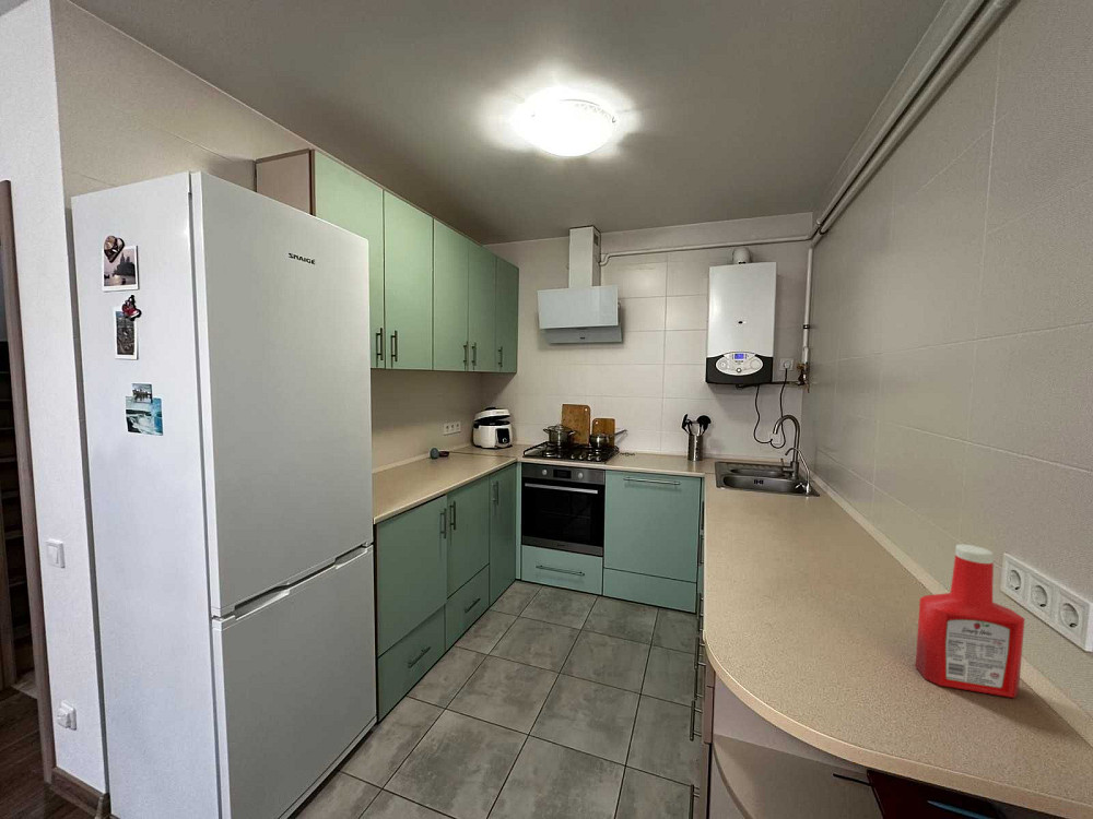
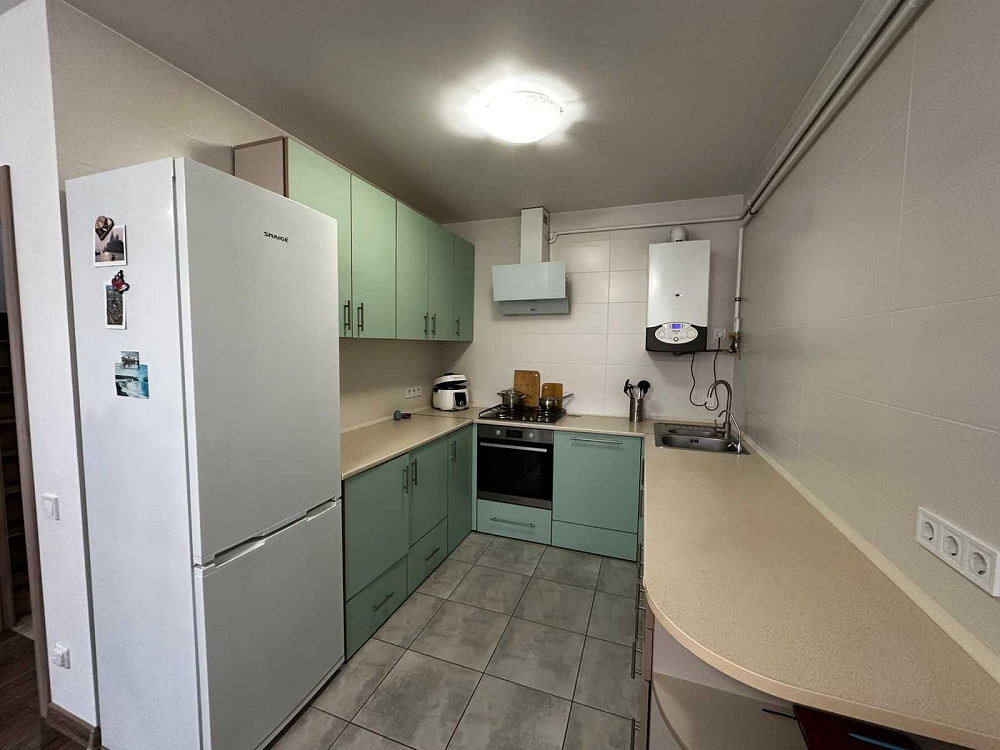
- soap bottle [915,543,1026,699]
